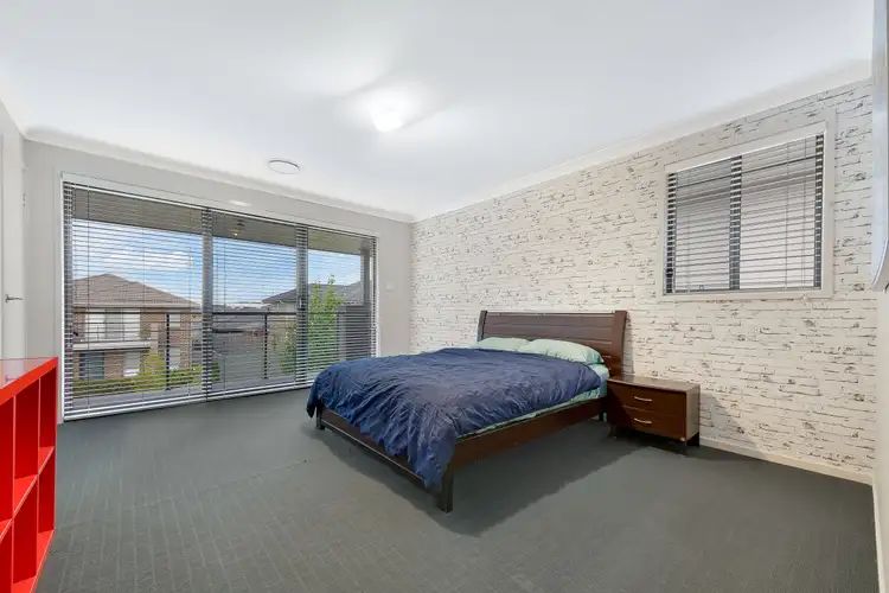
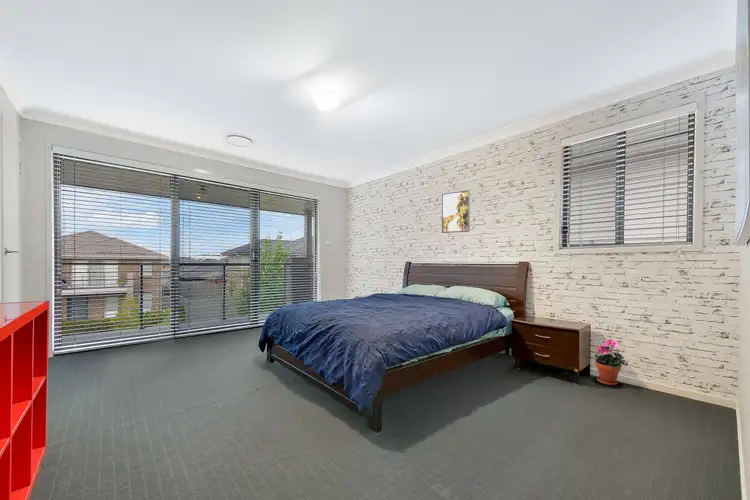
+ potted plant [593,338,625,386]
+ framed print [441,189,471,234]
